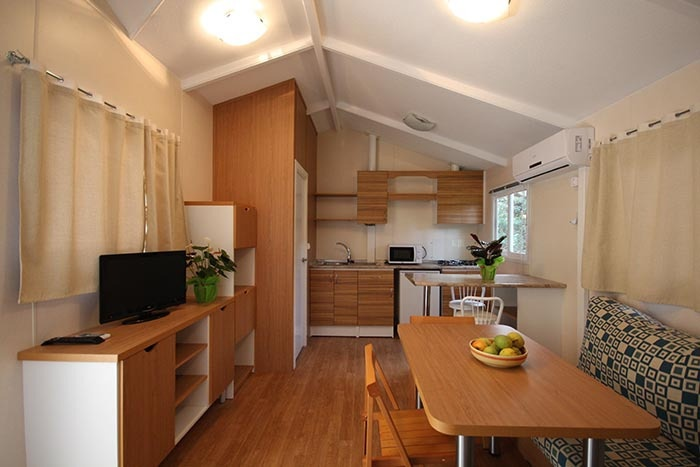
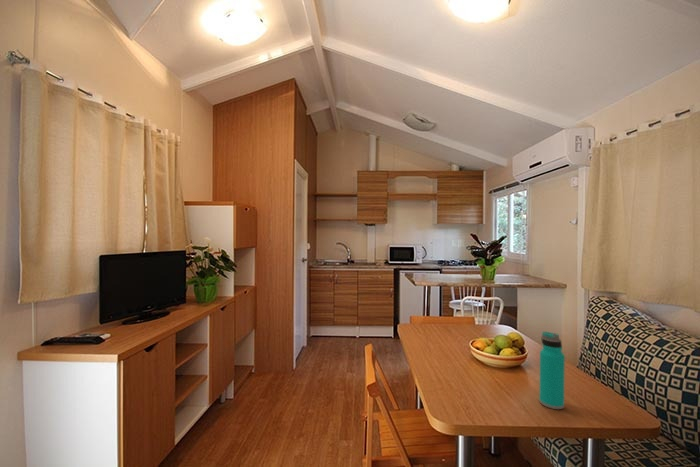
+ water bottle [538,331,566,410]
